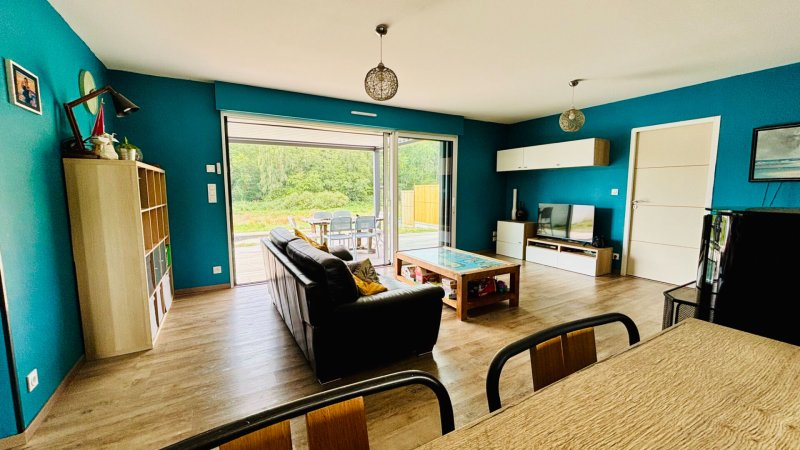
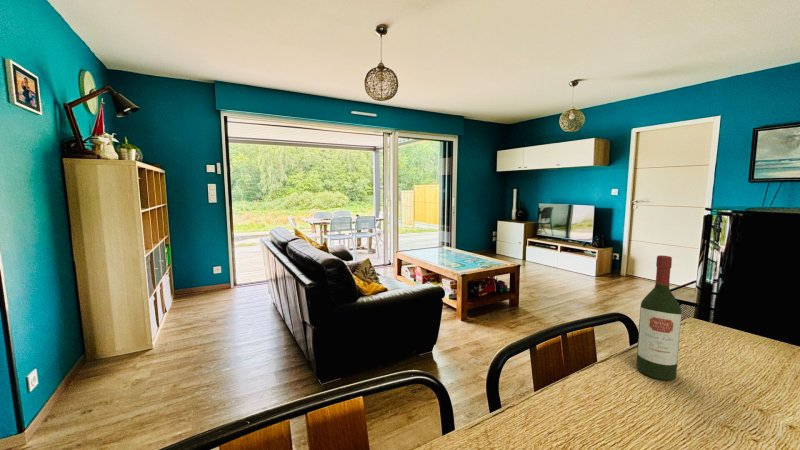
+ wine bottle [635,254,682,381]
